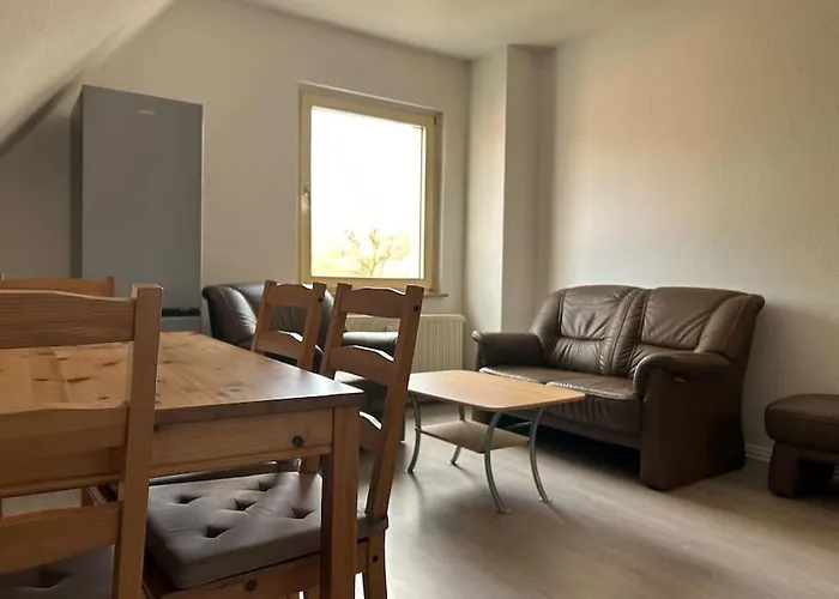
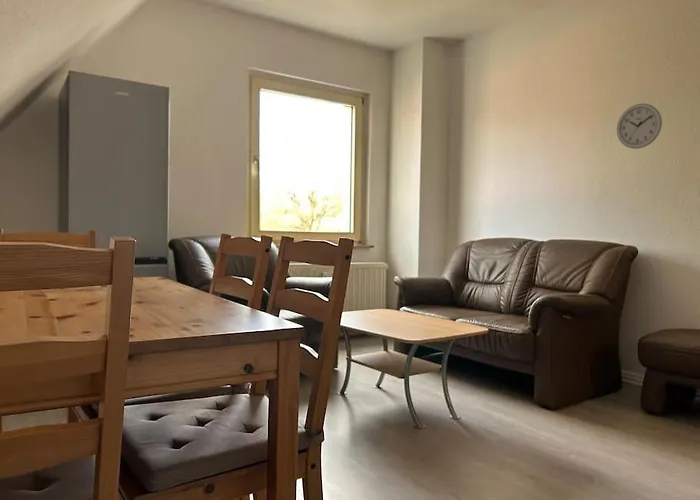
+ wall clock [616,103,663,150]
